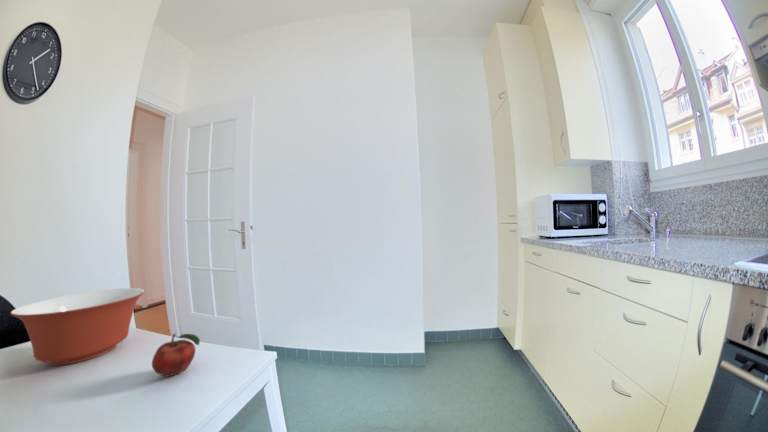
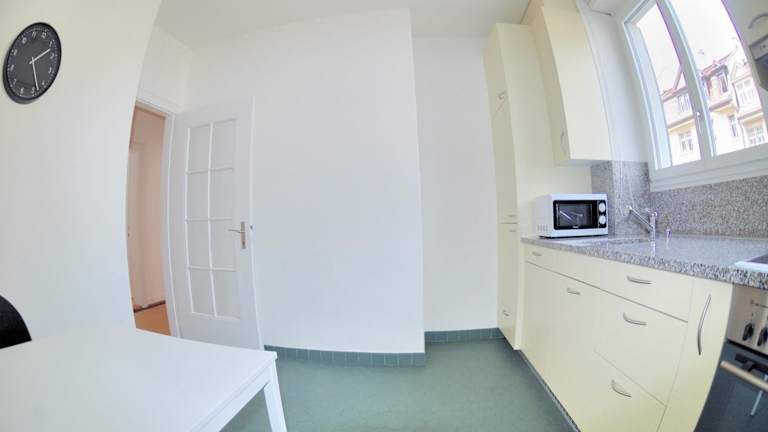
- mixing bowl [9,287,146,366]
- fruit [151,333,201,377]
